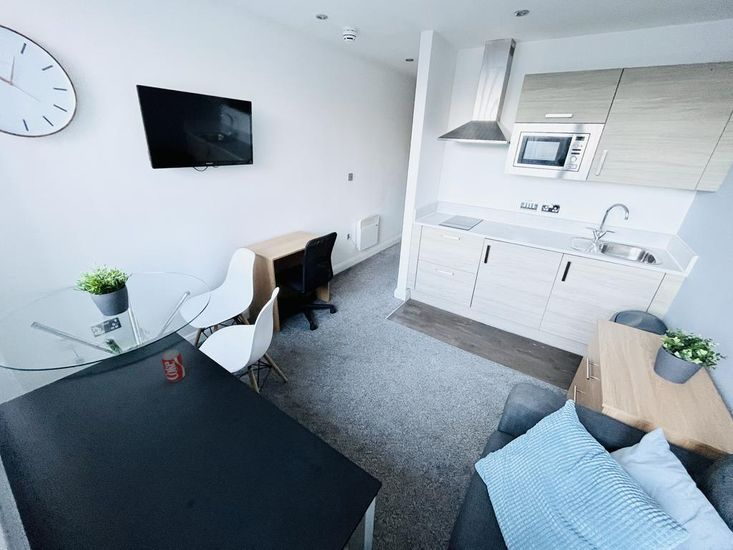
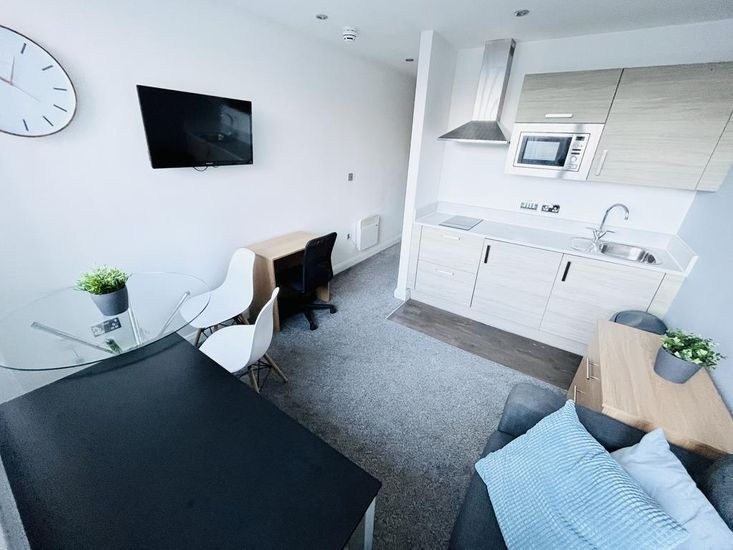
- beverage can [161,349,186,383]
